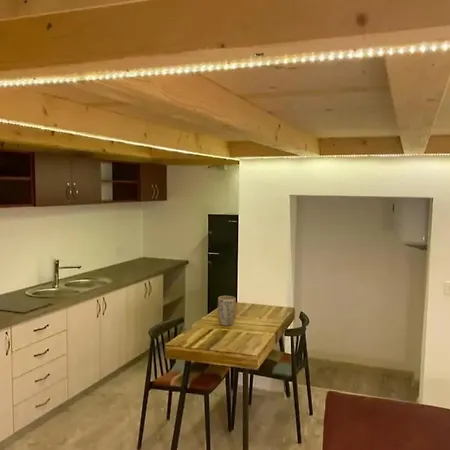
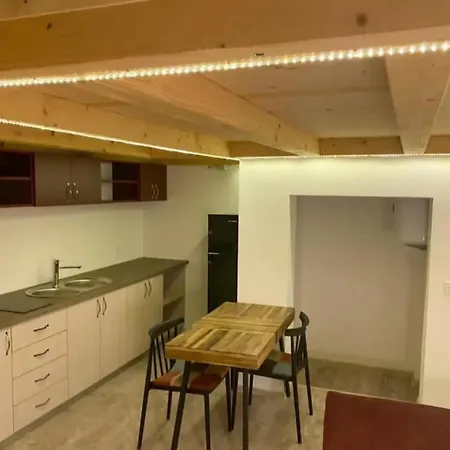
- plant pot [217,295,237,327]
